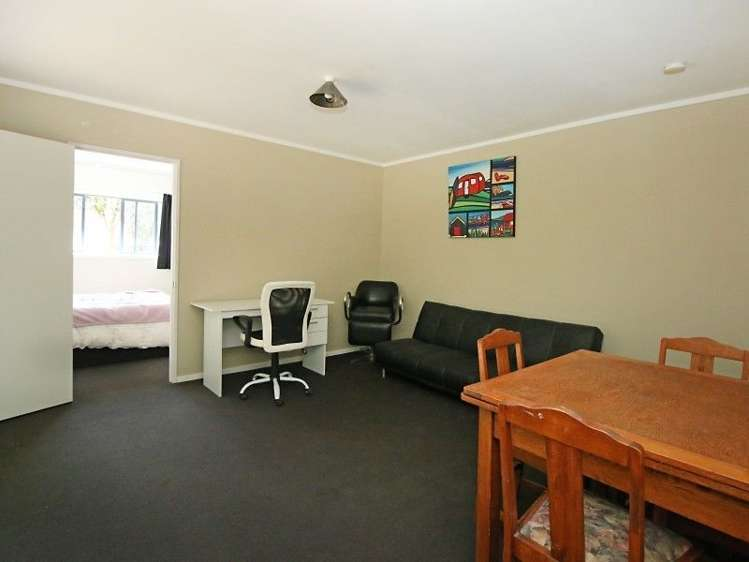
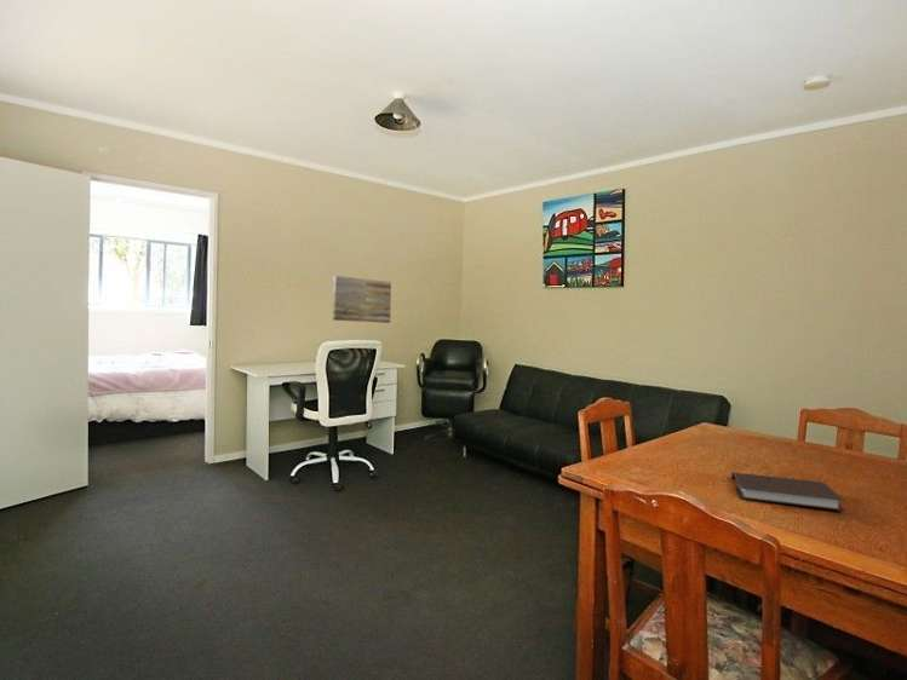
+ notebook [730,471,846,512]
+ wall art [332,275,392,324]
